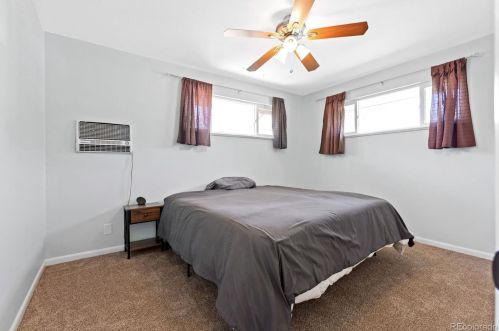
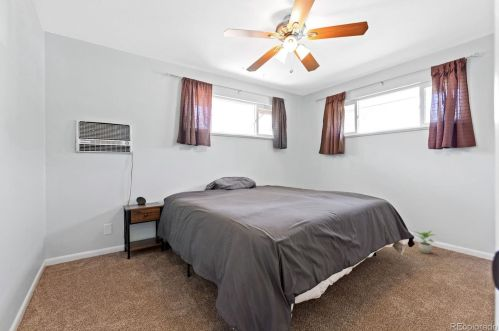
+ potted plant [413,230,436,254]
